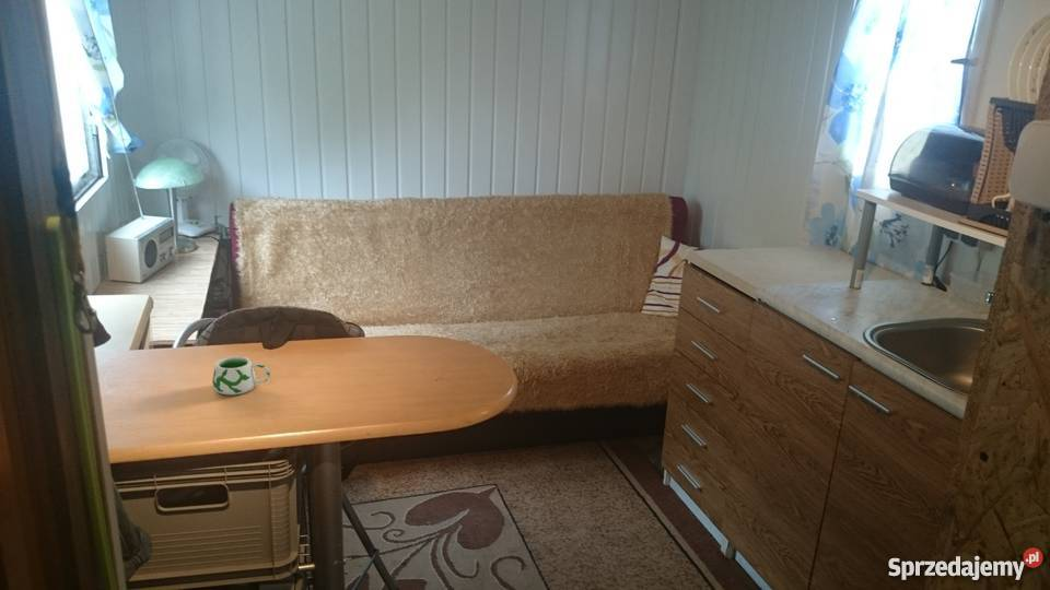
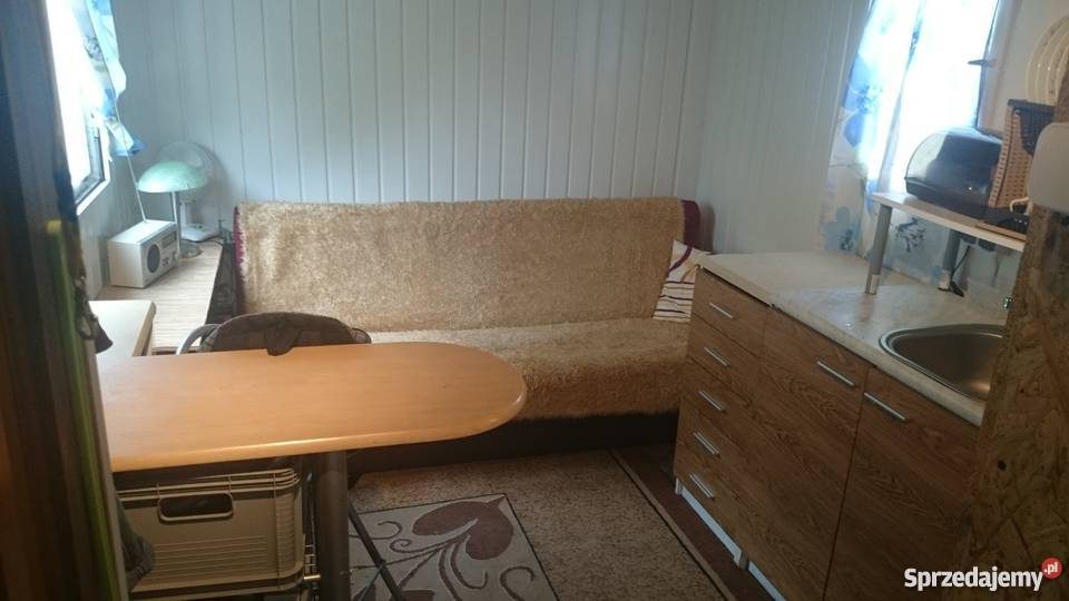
- mug [211,355,271,397]
